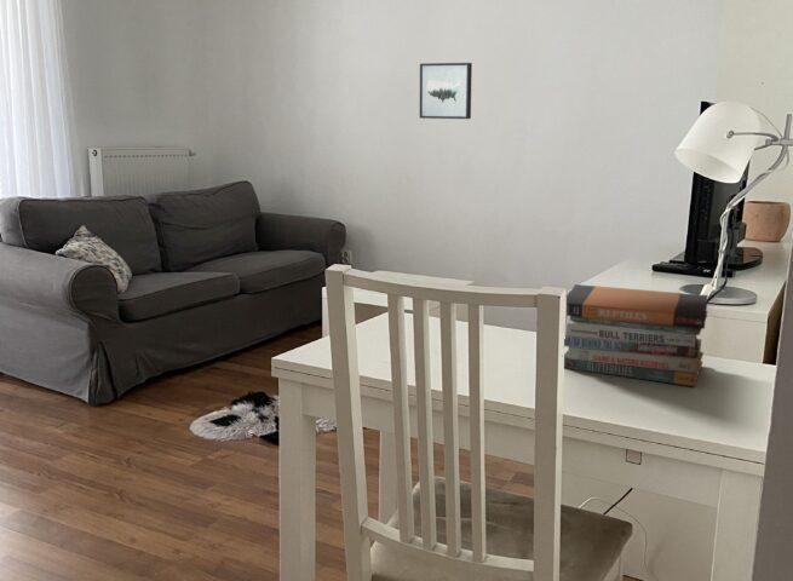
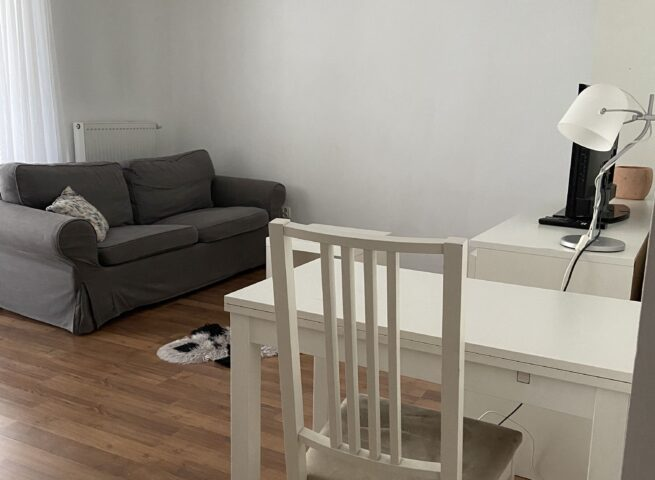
- wall art [419,62,473,120]
- book stack [563,283,709,387]
